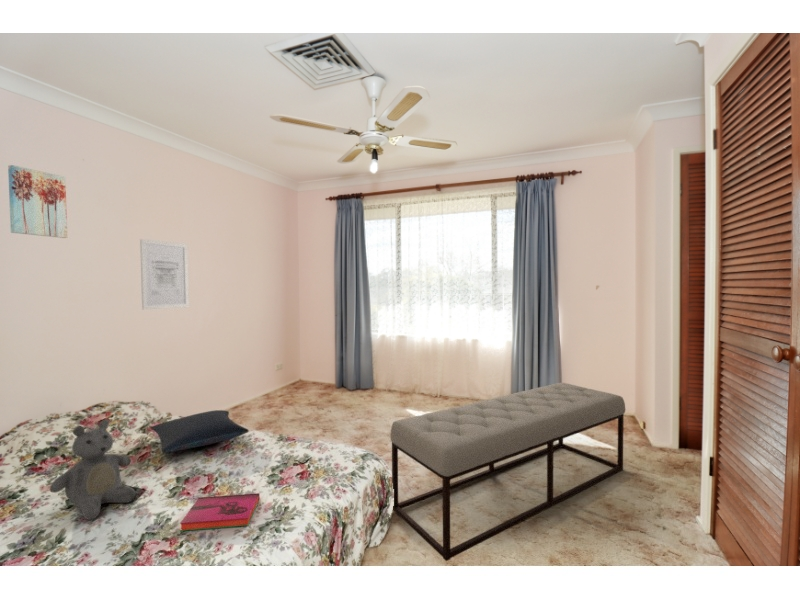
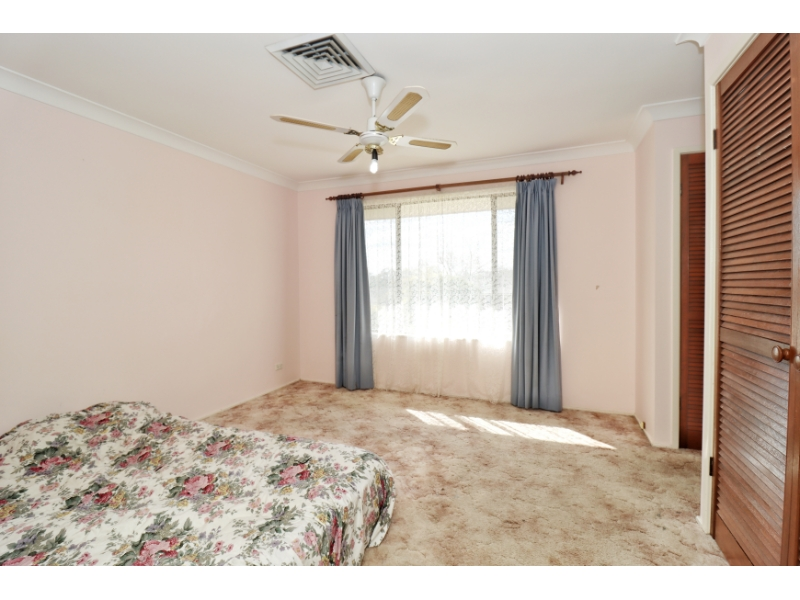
- wall art [7,164,68,239]
- bench [390,382,626,562]
- teddy bear [49,418,137,521]
- pillow [150,409,250,454]
- hardback book [179,492,260,532]
- wall art [139,238,190,311]
